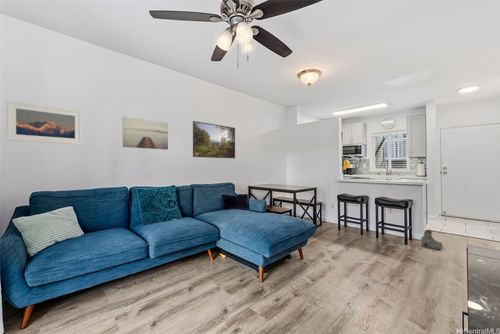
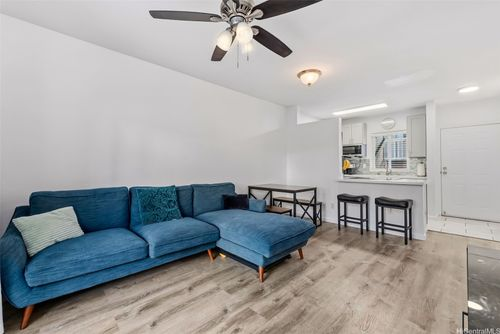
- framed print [5,100,83,146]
- boots [420,229,443,250]
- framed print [192,120,236,159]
- wall art [122,116,169,151]
